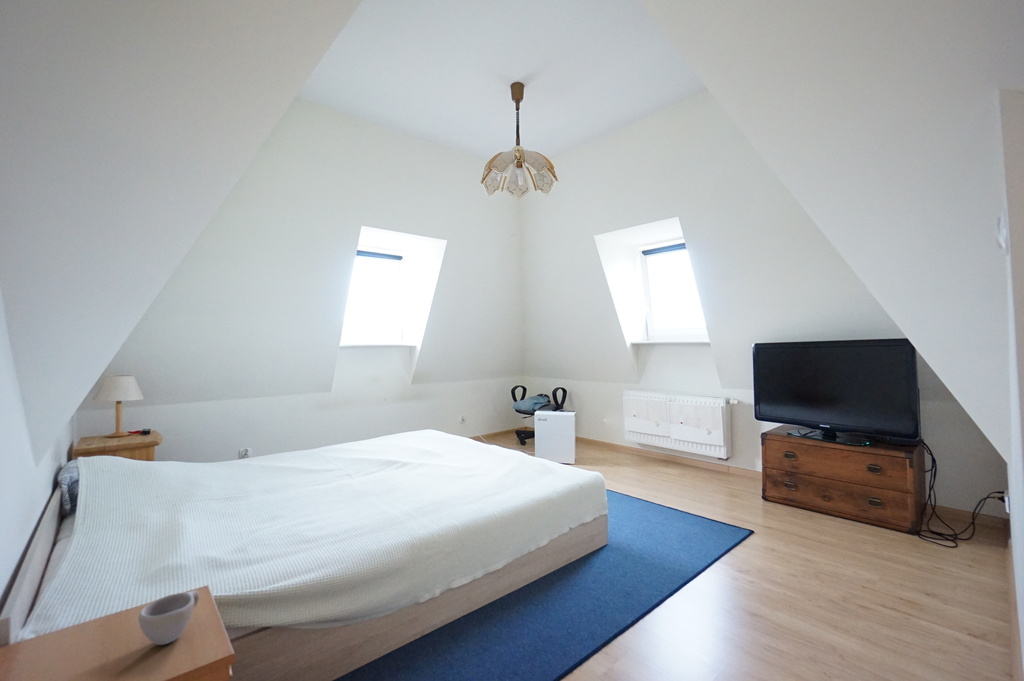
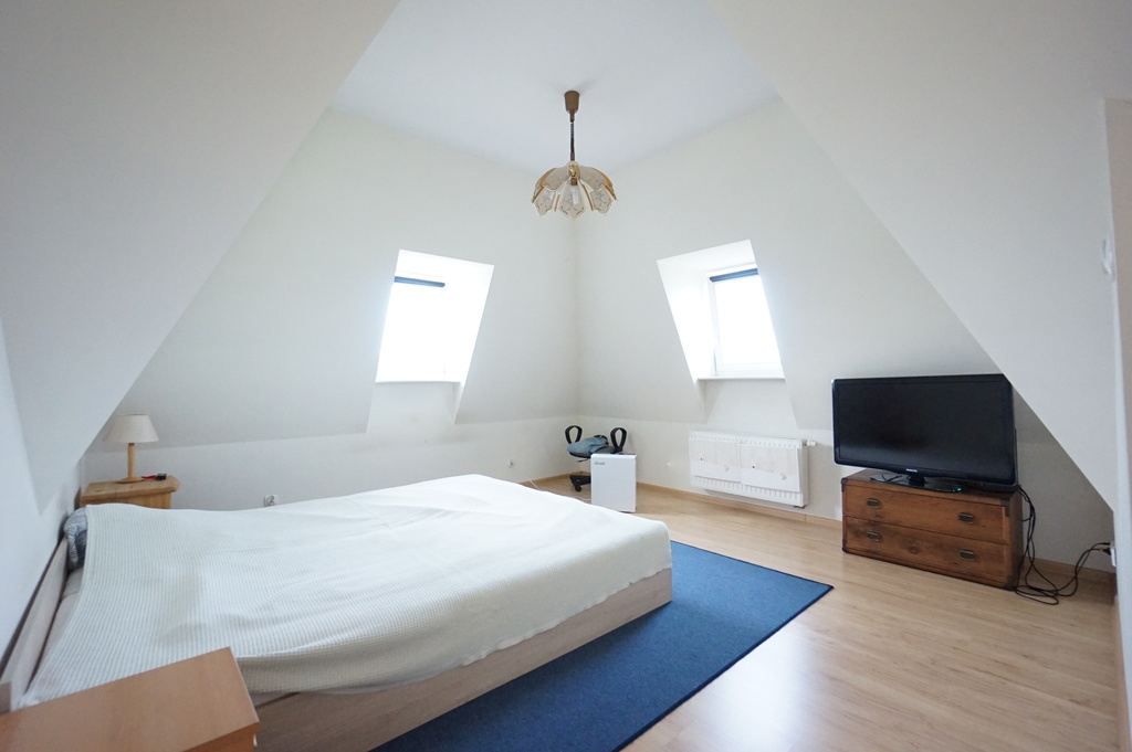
- cup [137,590,200,646]
